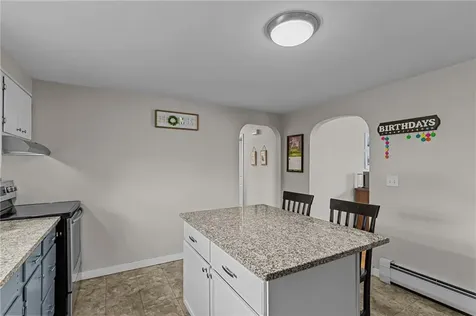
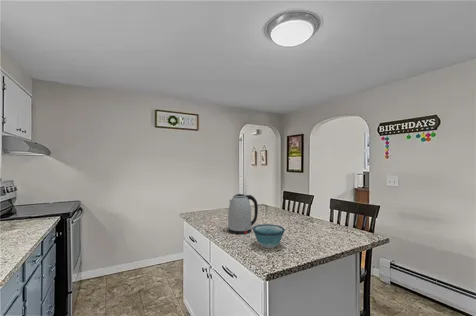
+ kettle [227,193,259,235]
+ bowl [252,223,286,249]
